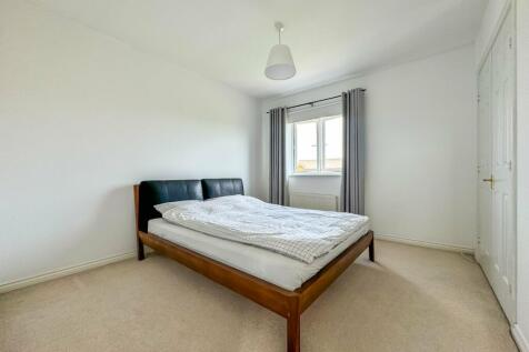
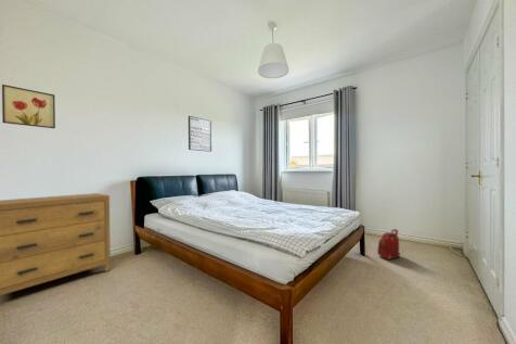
+ backpack [376,228,401,260]
+ wall art [188,115,212,153]
+ dresser [0,192,112,296]
+ wall art [1,84,56,129]
